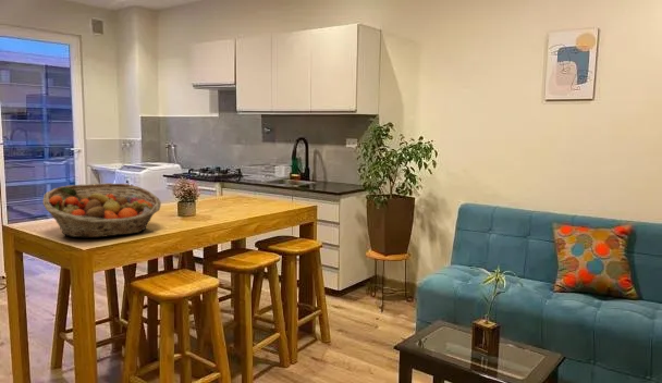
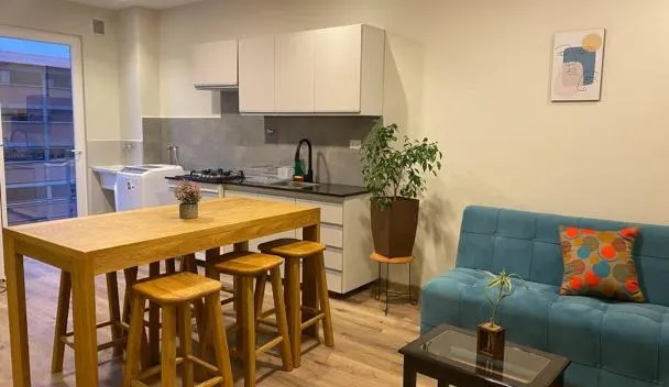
- fruit basket [41,182,162,238]
